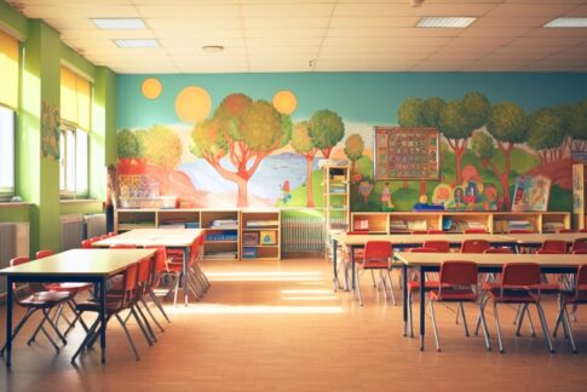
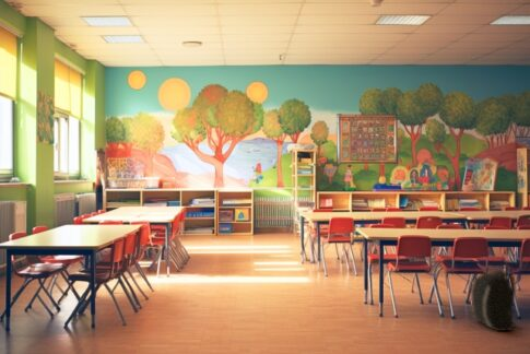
+ backpack [470,269,523,332]
